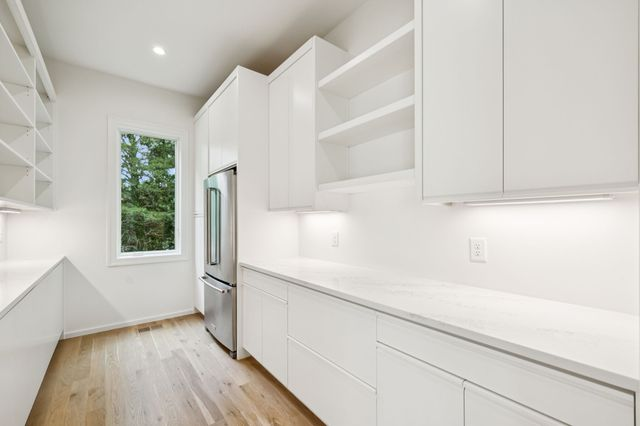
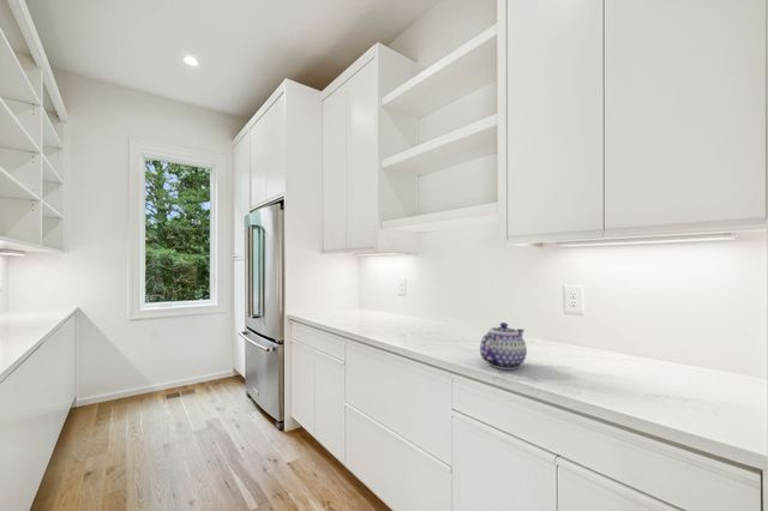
+ teapot [479,321,528,371]
